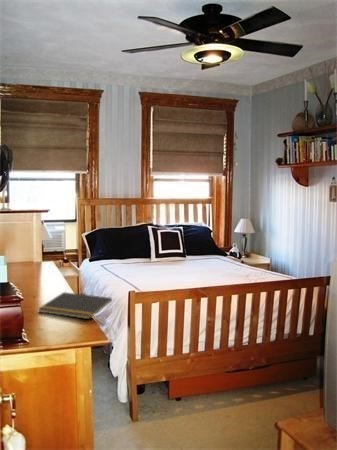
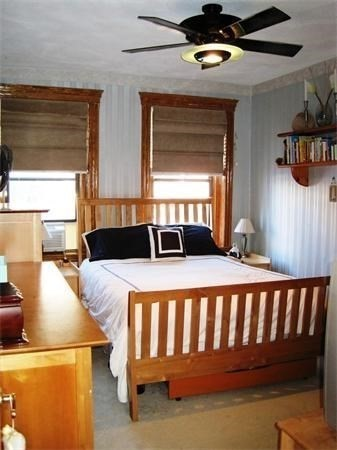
- notepad [37,291,113,320]
